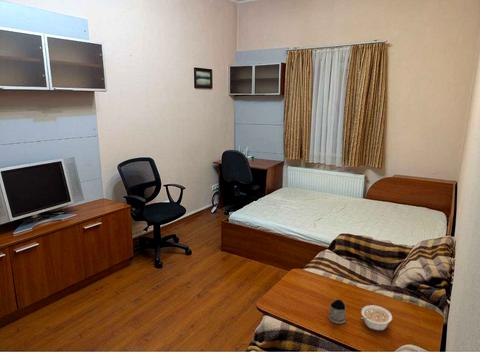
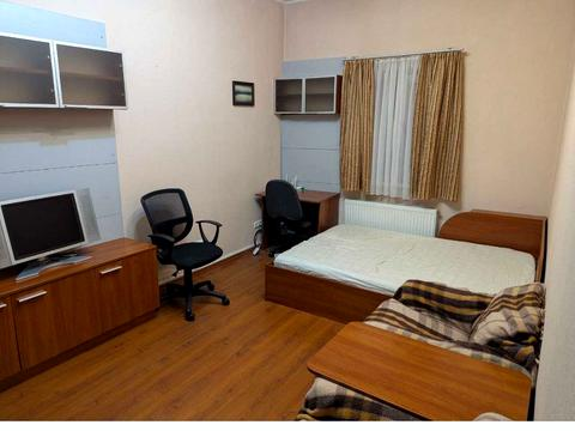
- tea glass holder [328,298,347,325]
- legume [360,304,393,332]
